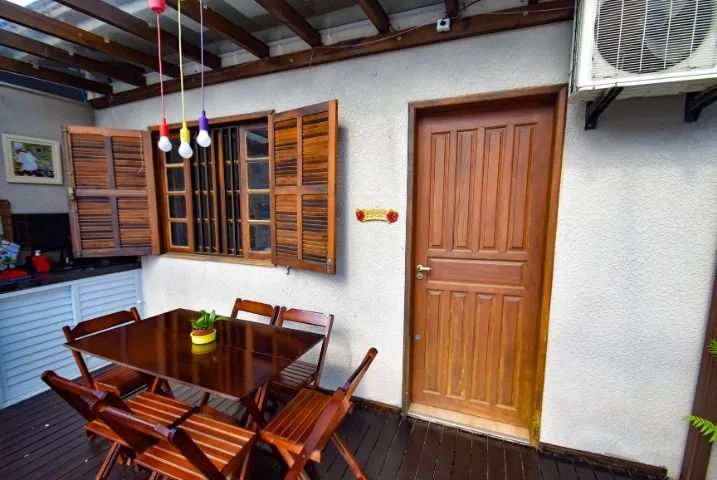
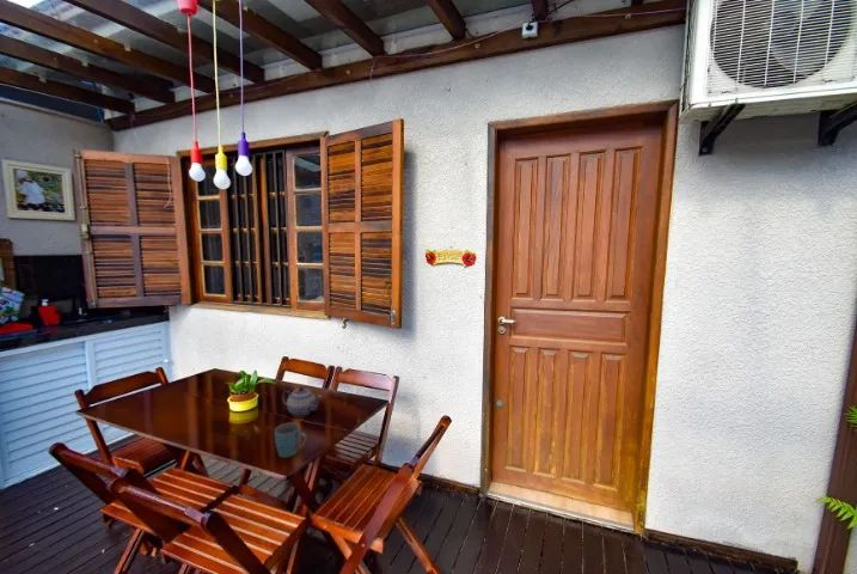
+ mug [274,421,307,459]
+ teapot [281,386,323,419]
